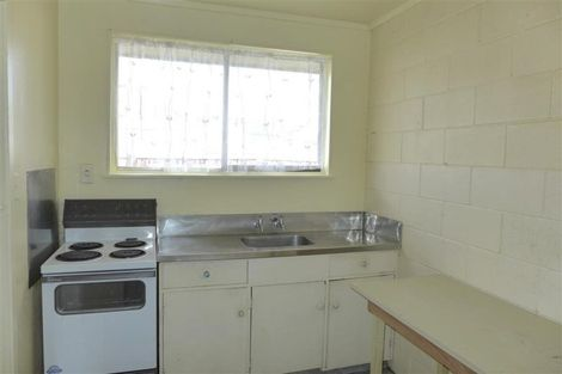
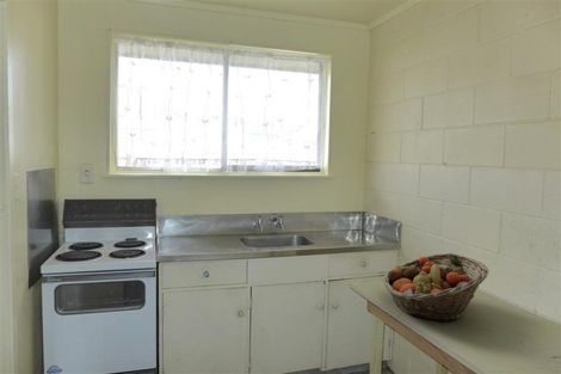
+ fruit basket [382,252,489,324]
